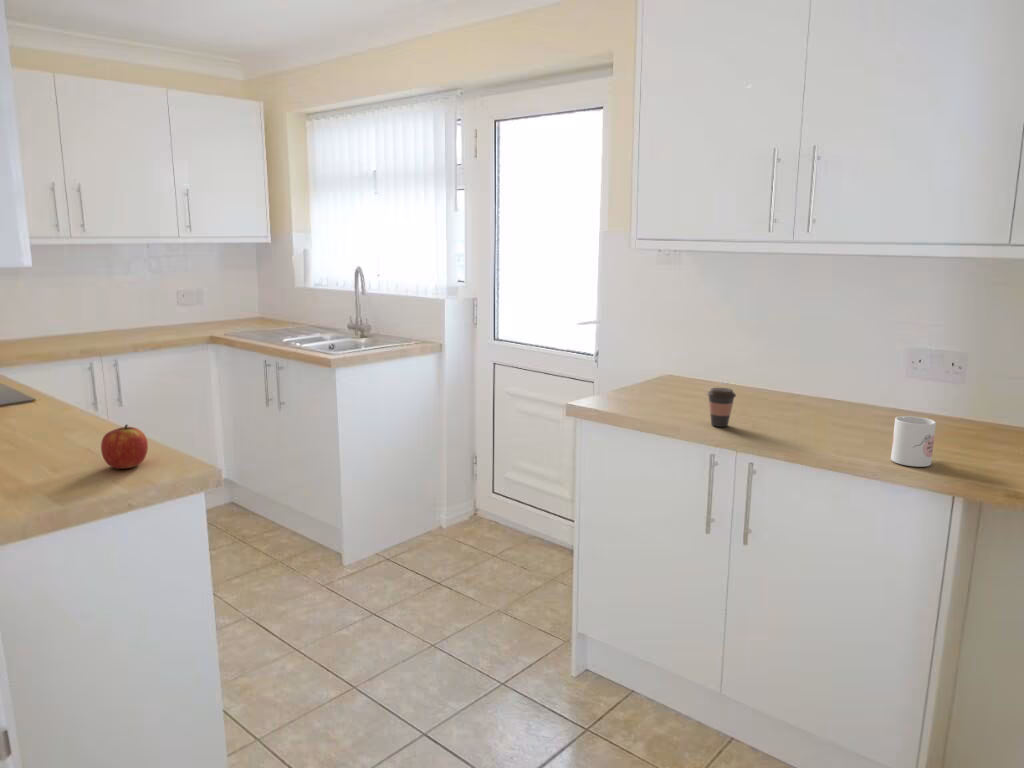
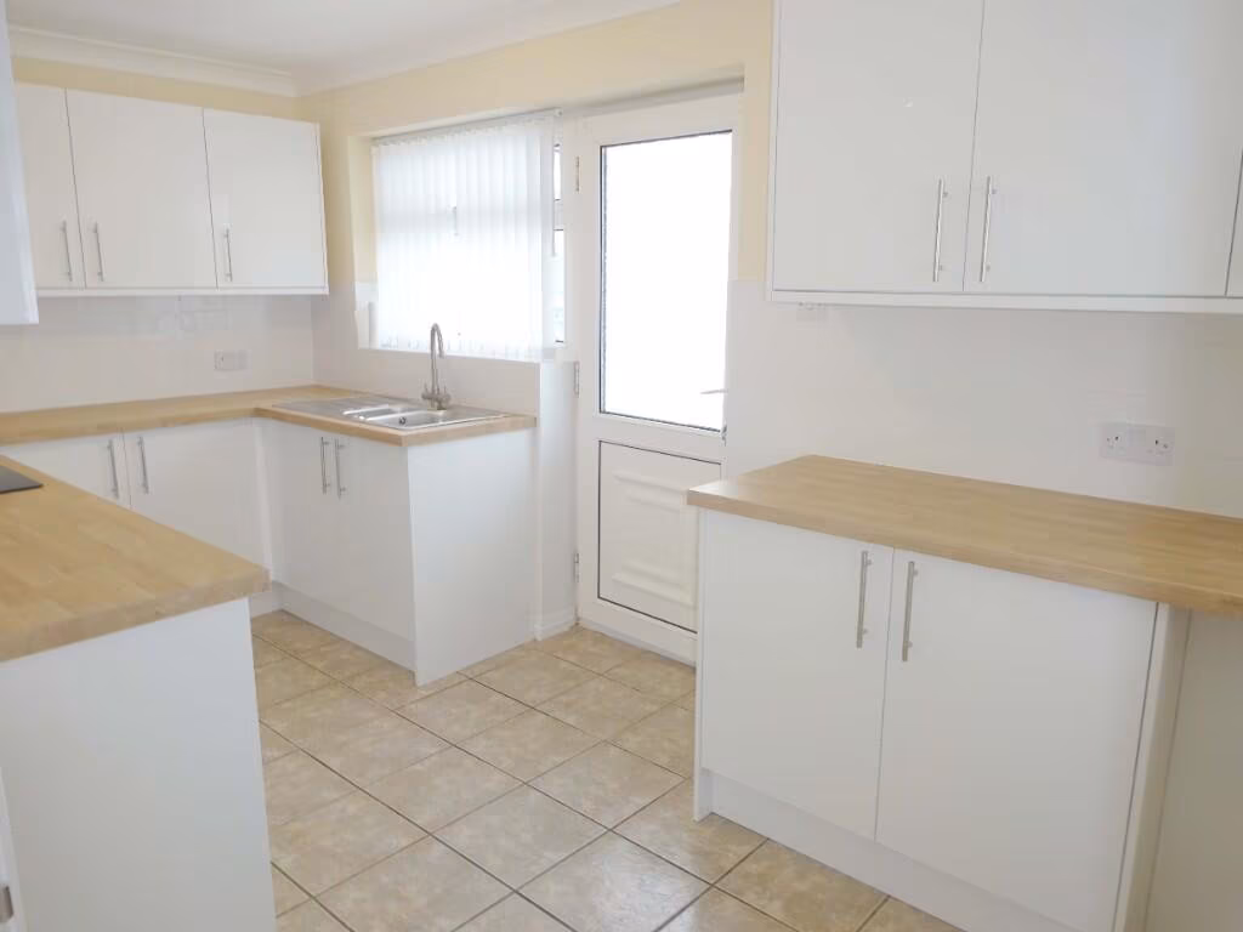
- apple [100,424,149,470]
- coffee cup [706,387,737,428]
- mug [890,415,937,468]
